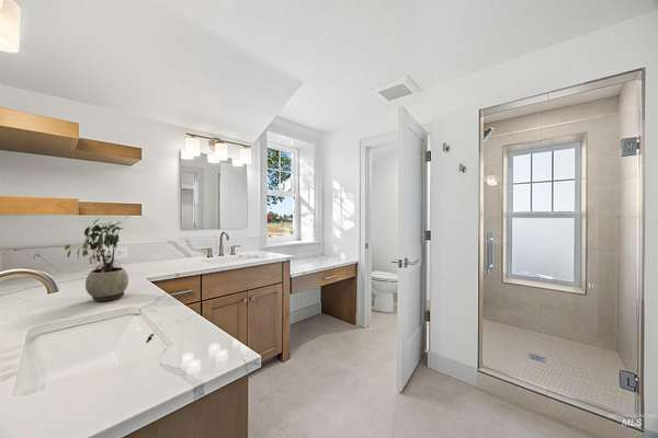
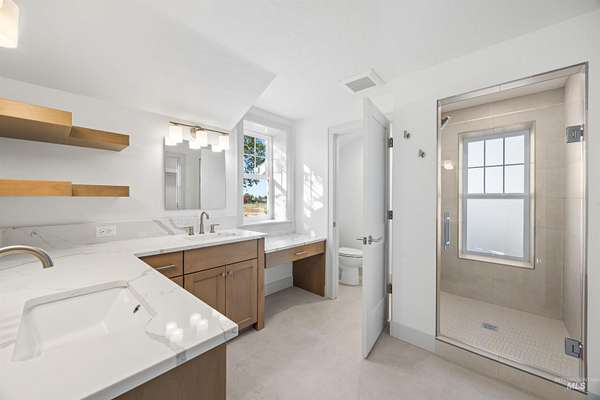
- potted plant [64,218,129,302]
